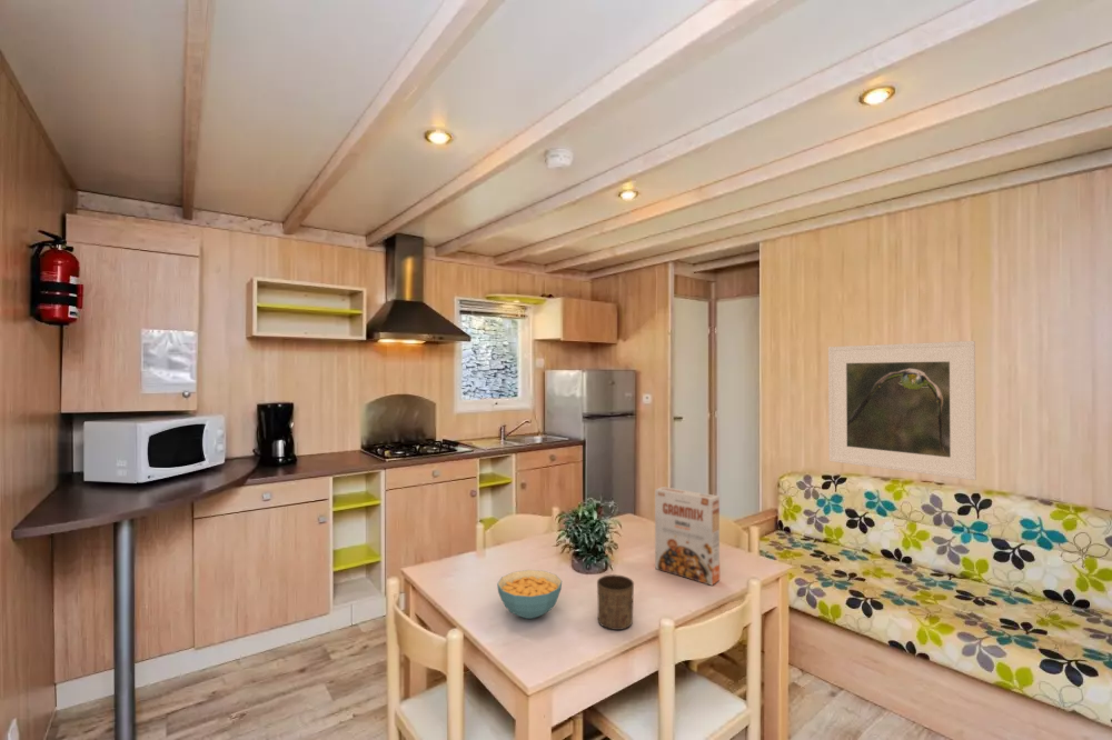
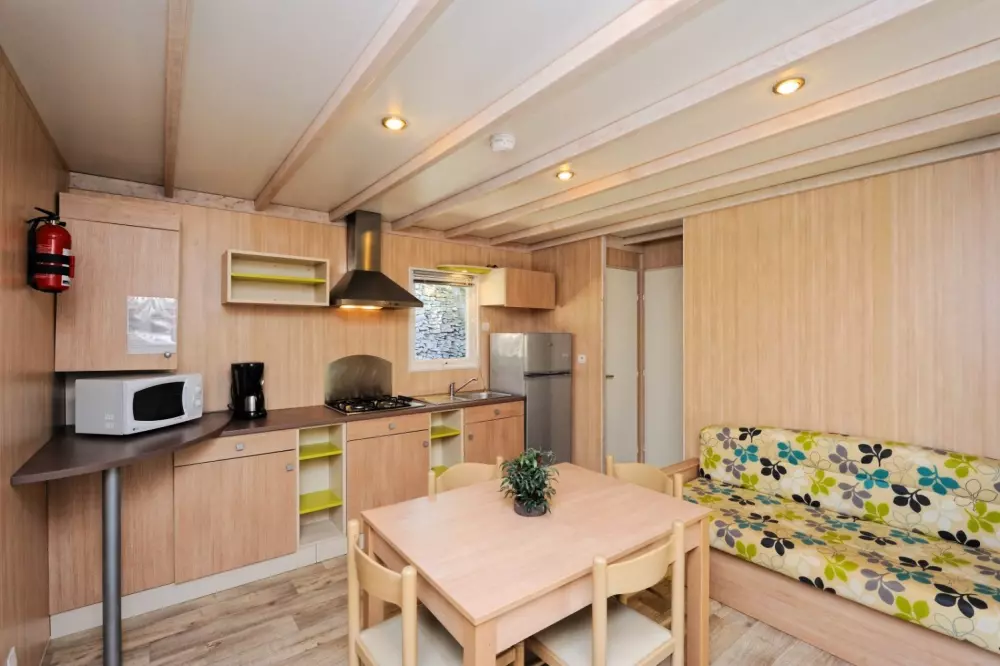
- cereal bowl [496,569,563,620]
- cup [596,573,635,631]
- cereal box [654,486,721,587]
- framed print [827,340,977,481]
